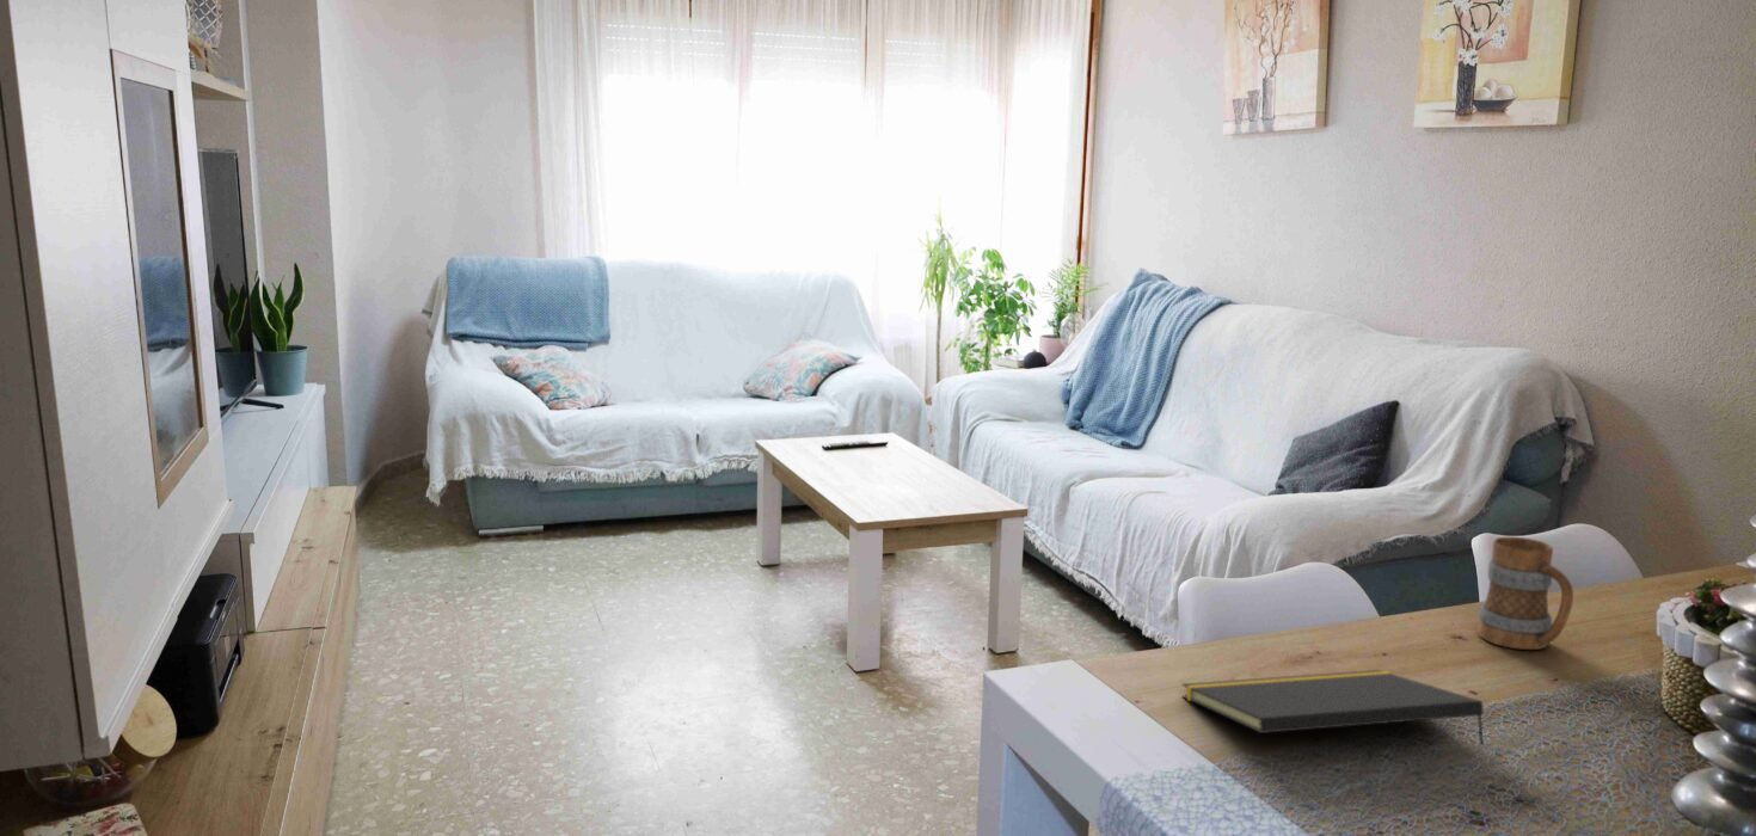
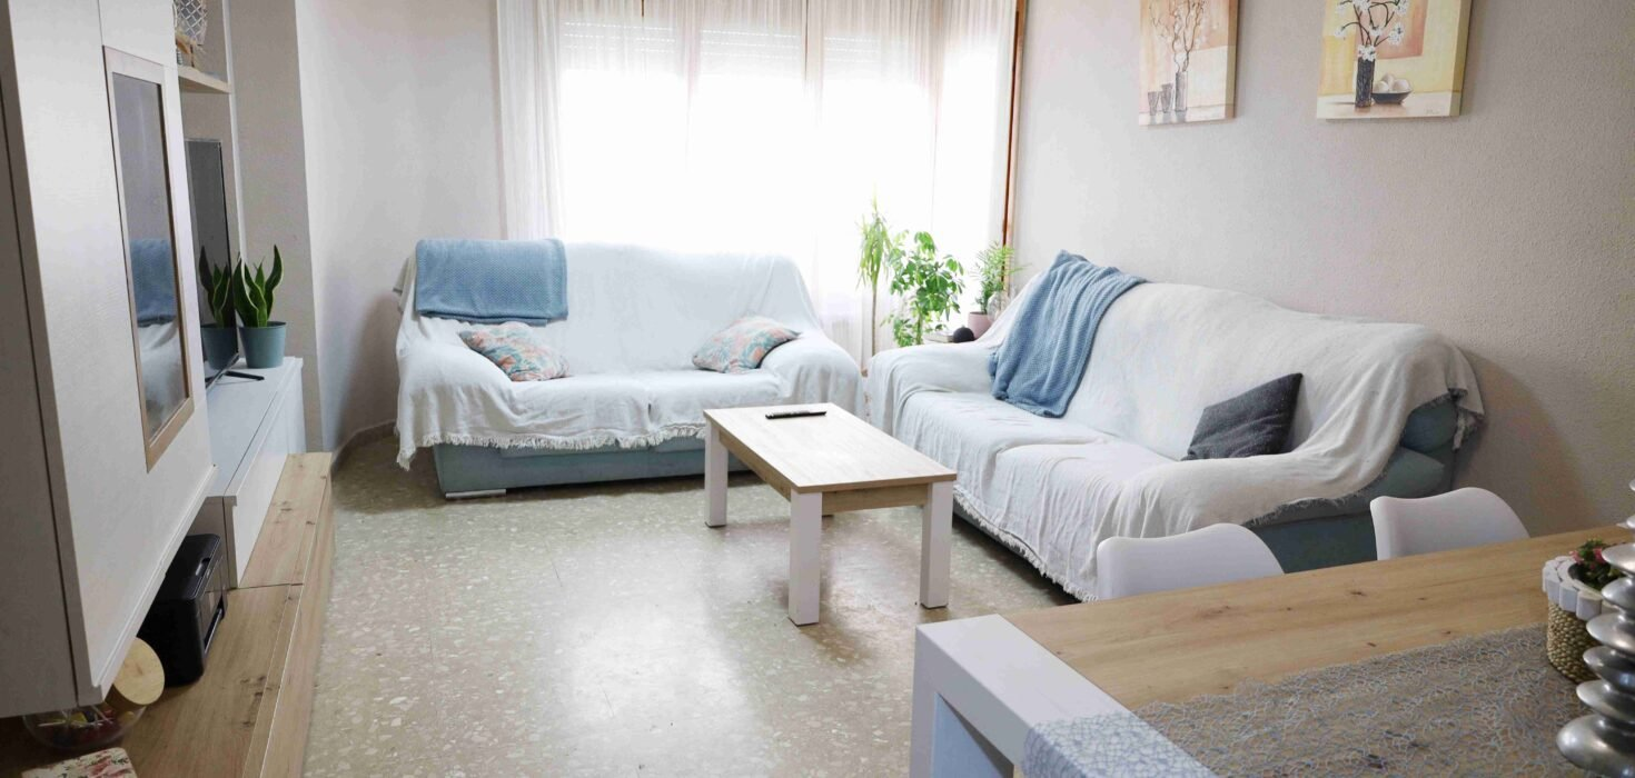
- mug [1476,536,1574,651]
- notepad [1180,669,1485,746]
